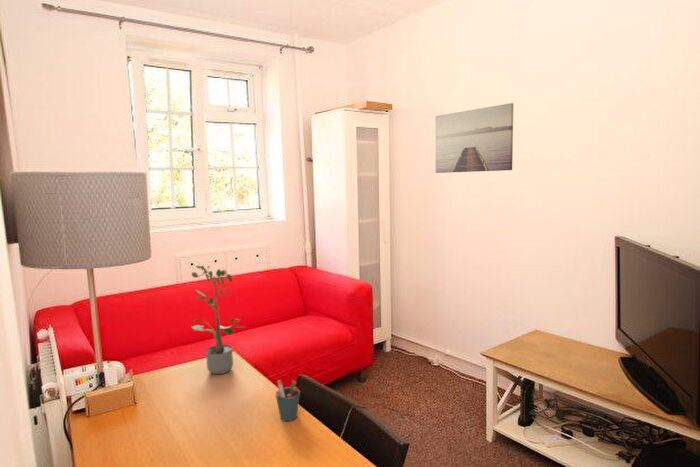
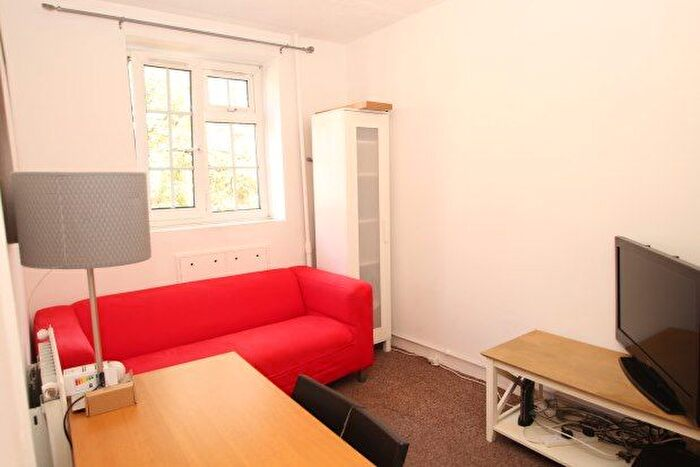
- potted plant [190,263,245,375]
- wall art [434,102,514,174]
- pen holder [274,379,301,422]
